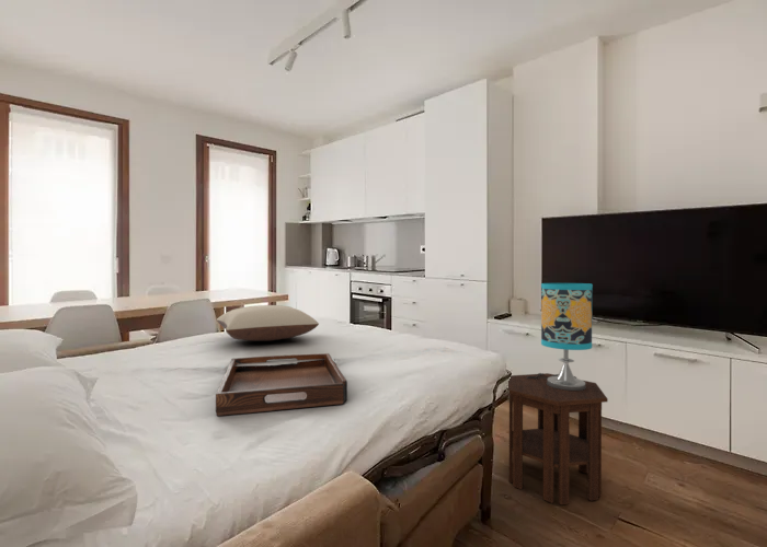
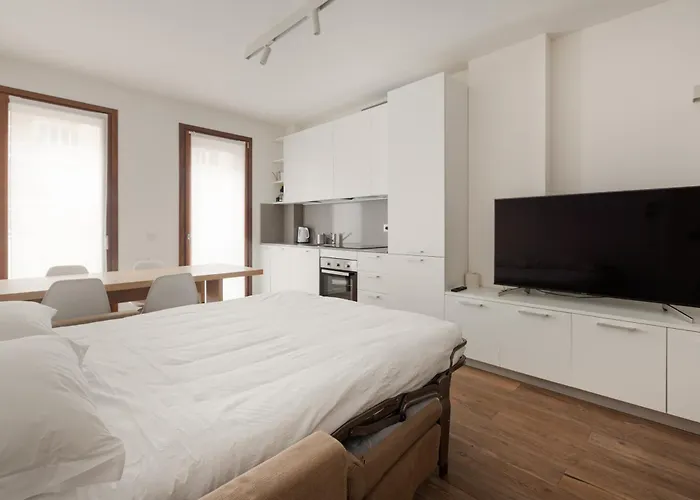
- table lamp [527,282,594,391]
- pillow [216,304,320,342]
- serving tray [215,352,348,417]
- side table [507,372,609,505]
